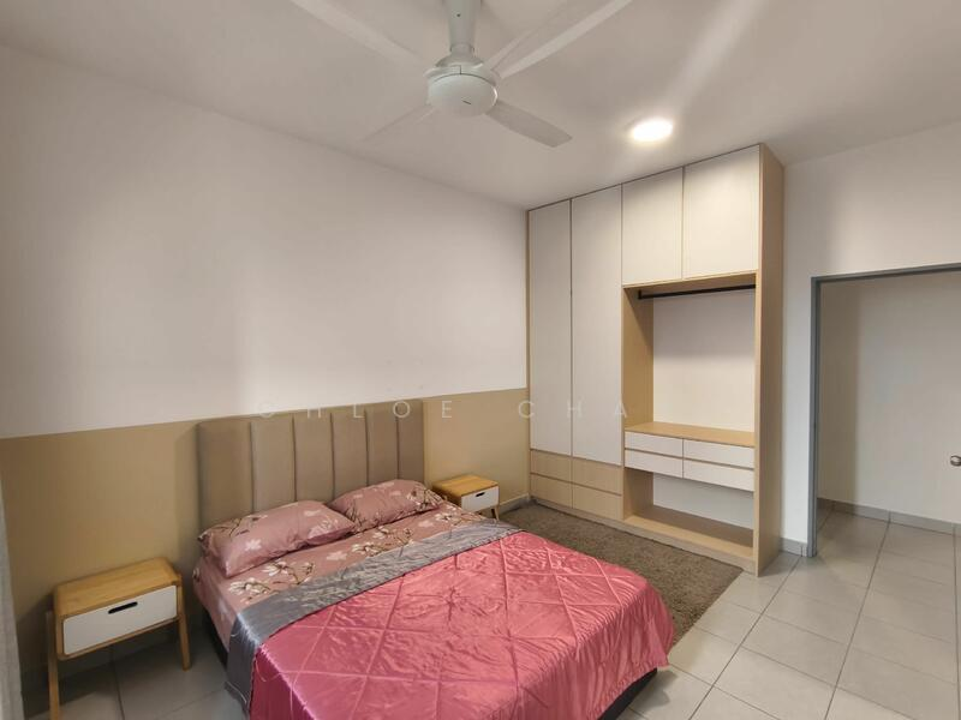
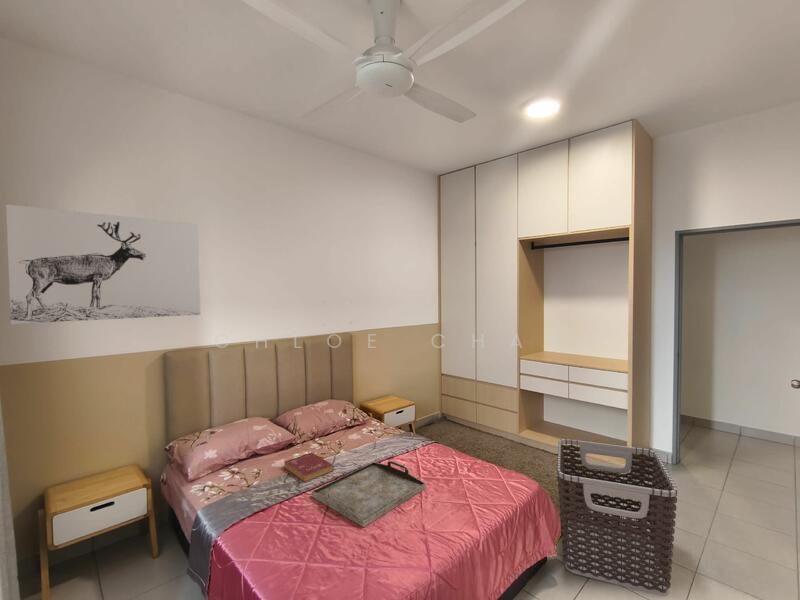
+ book [284,452,334,483]
+ wall art [5,203,202,325]
+ serving tray [310,460,427,528]
+ clothes hamper [556,438,678,596]
